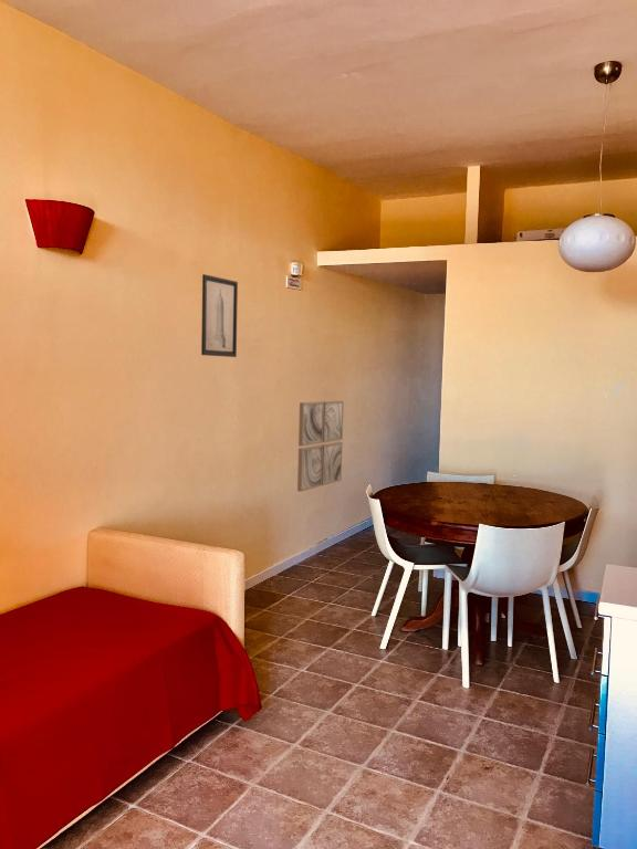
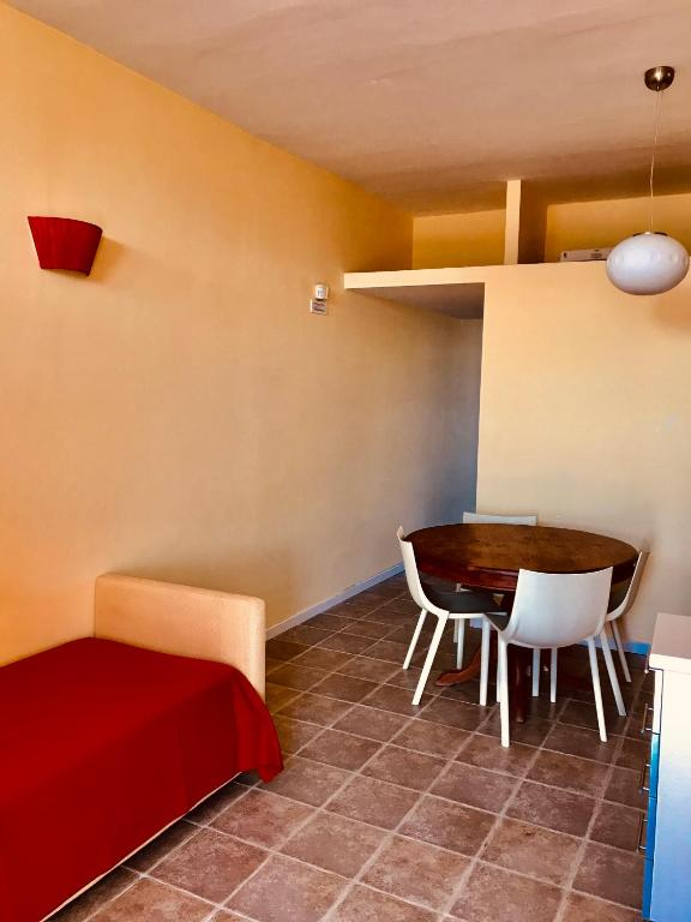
- wall art [200,273,239,358]
- wall art [296,400,345,493]
